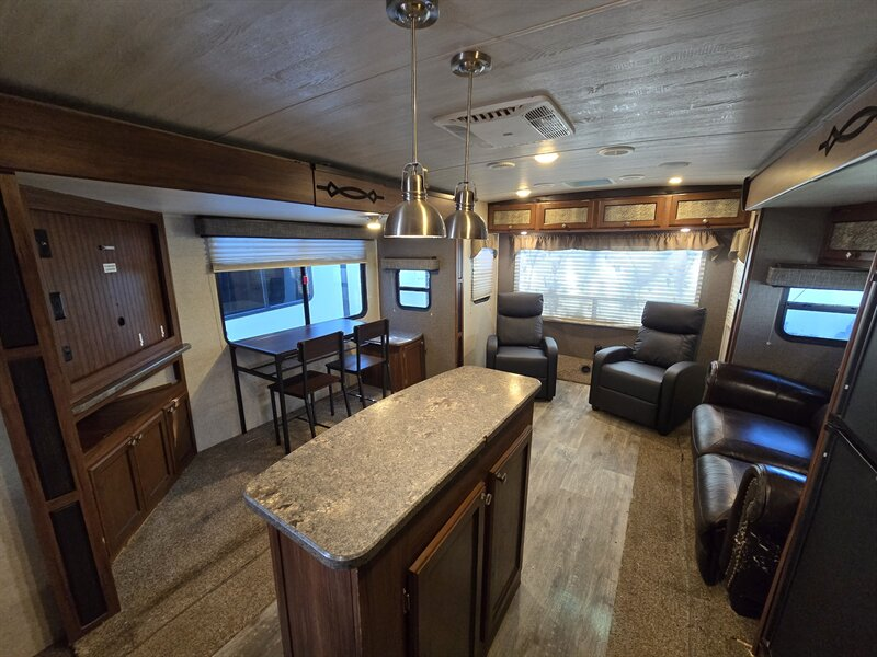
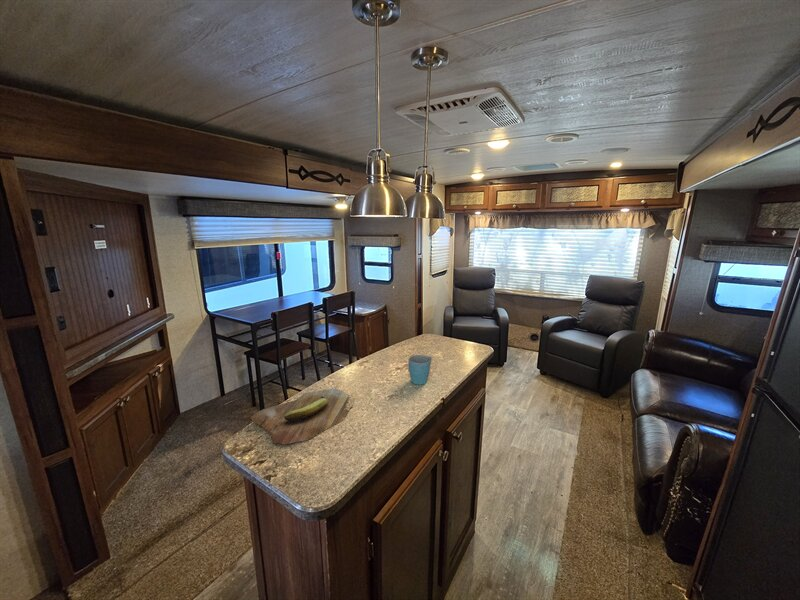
+ cutting board [250,387,353,446]
+ mug [408,354,432,386]
